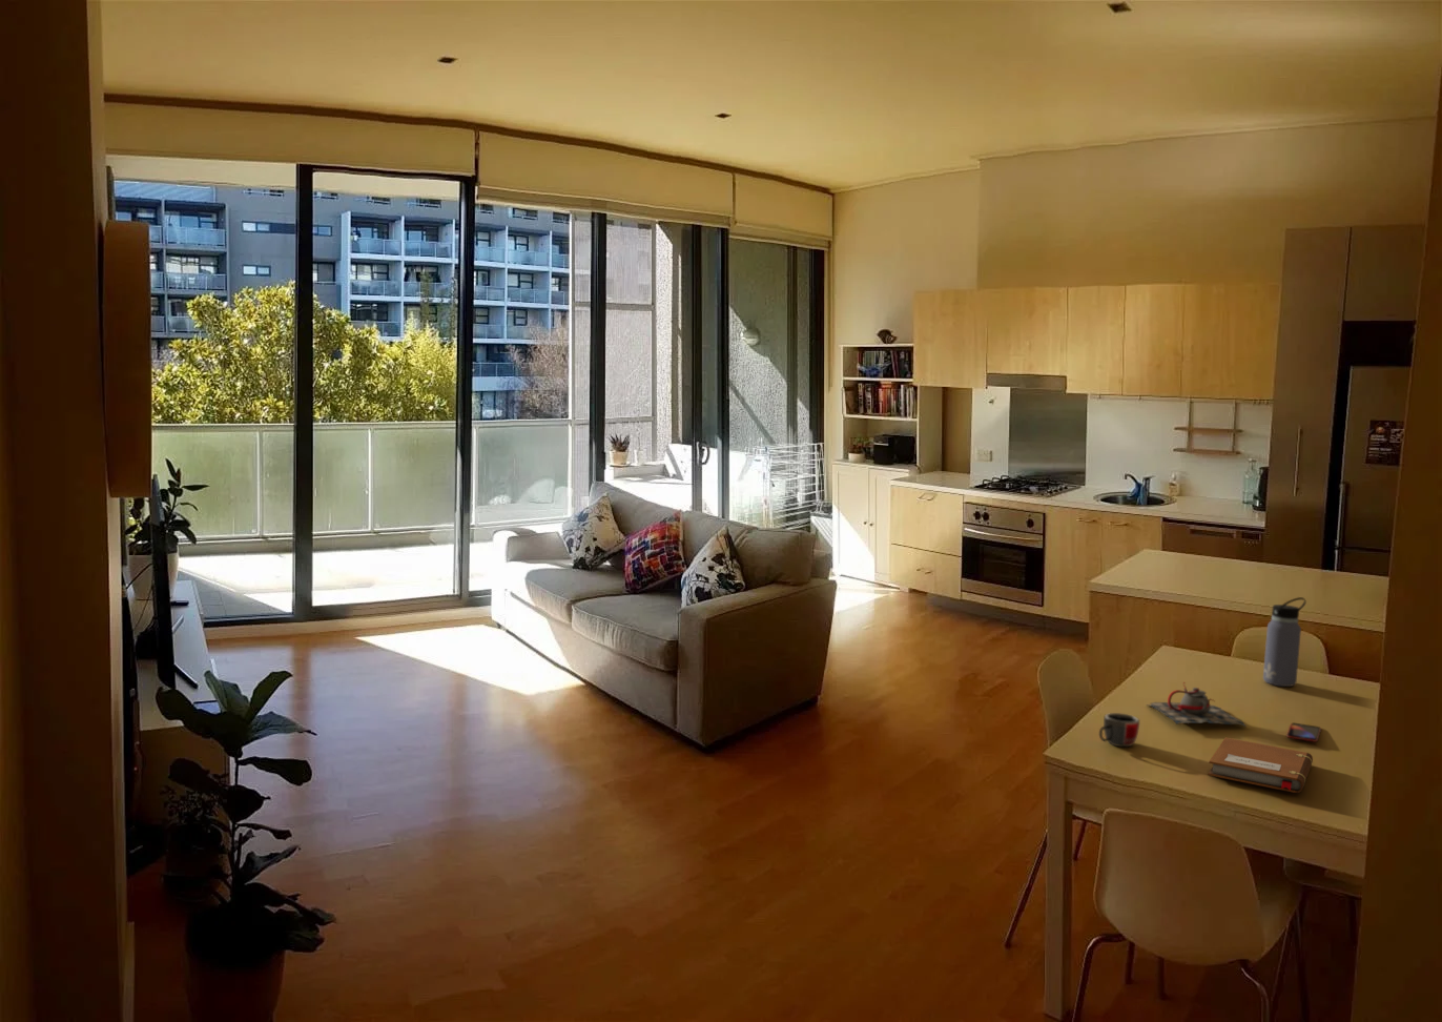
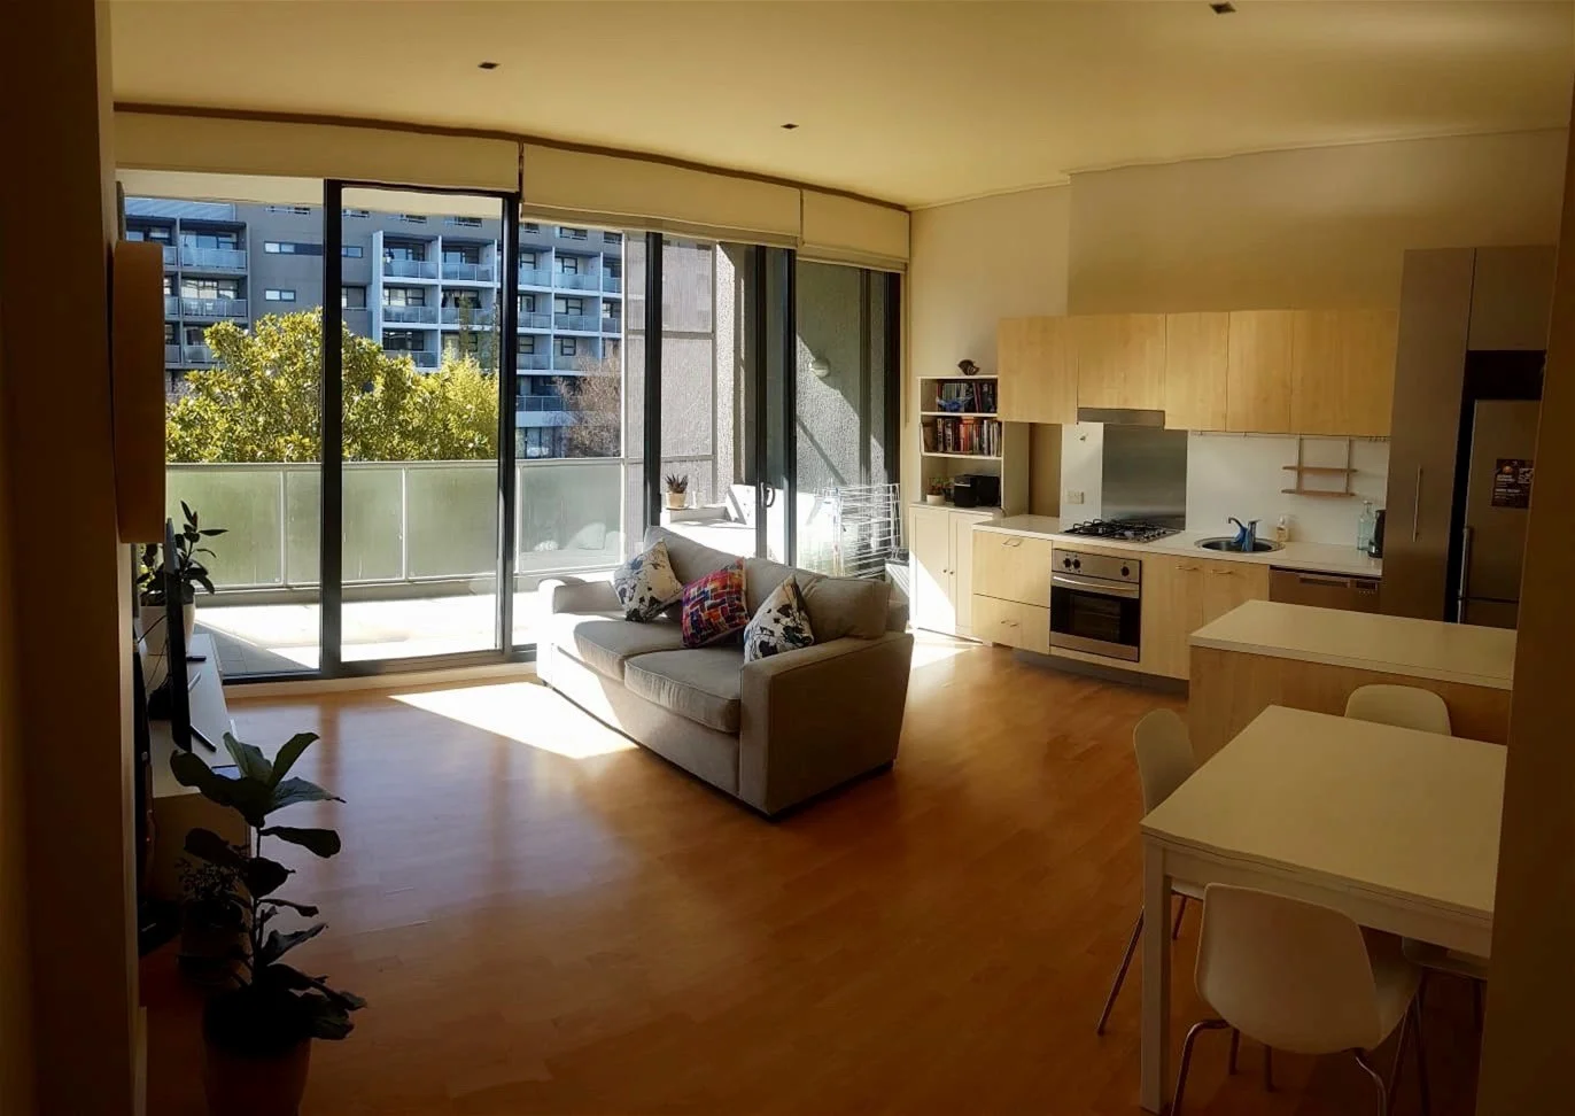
- teapot [1145,682,1247,728]
- notebook [1208,736,1314,794]
- water bottle [1262,596,1307,688]
- smartphone [1285,722,1323,743]
- mug [1098,712,1140,748]
